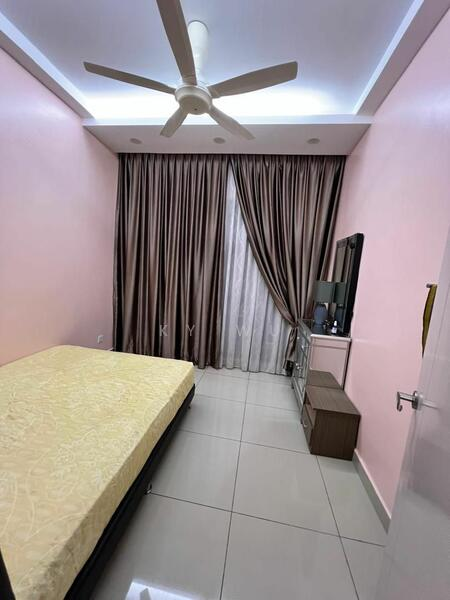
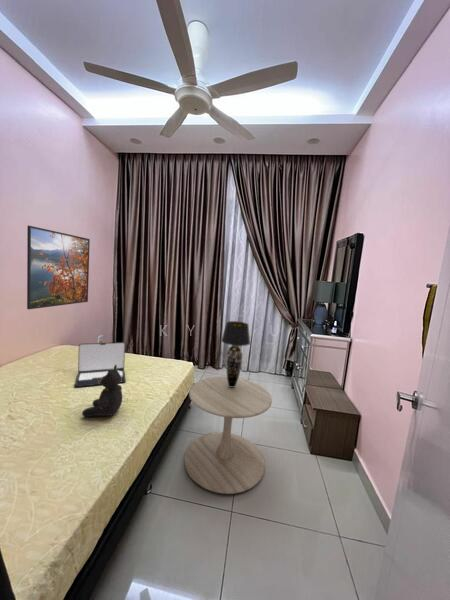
+ side table [183,376,273,495]
+ laptop [74,341,127,388]
+ teddy bear [81,365,123,418]
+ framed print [26,225,91,310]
+ table lamp [220,320,251,387]
